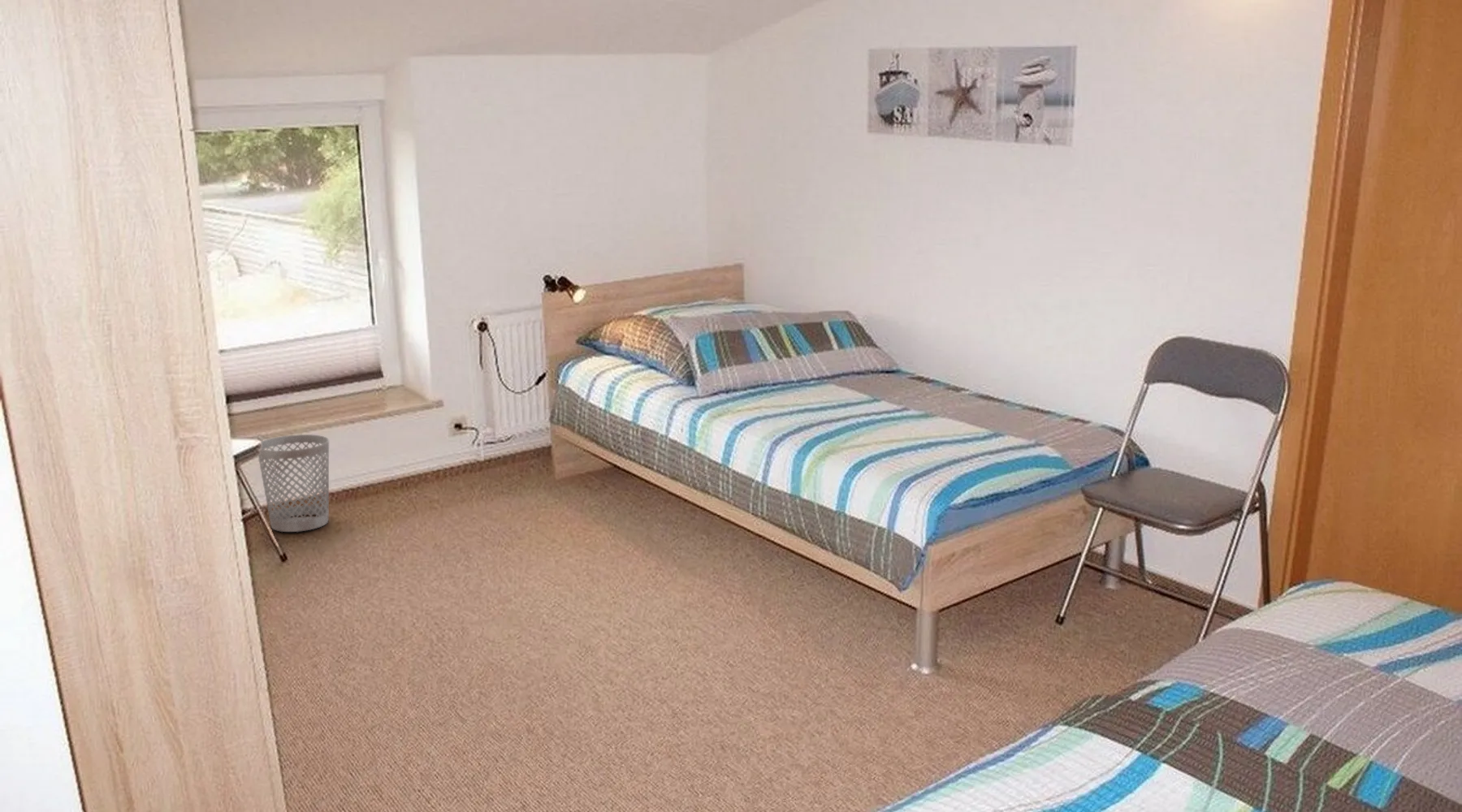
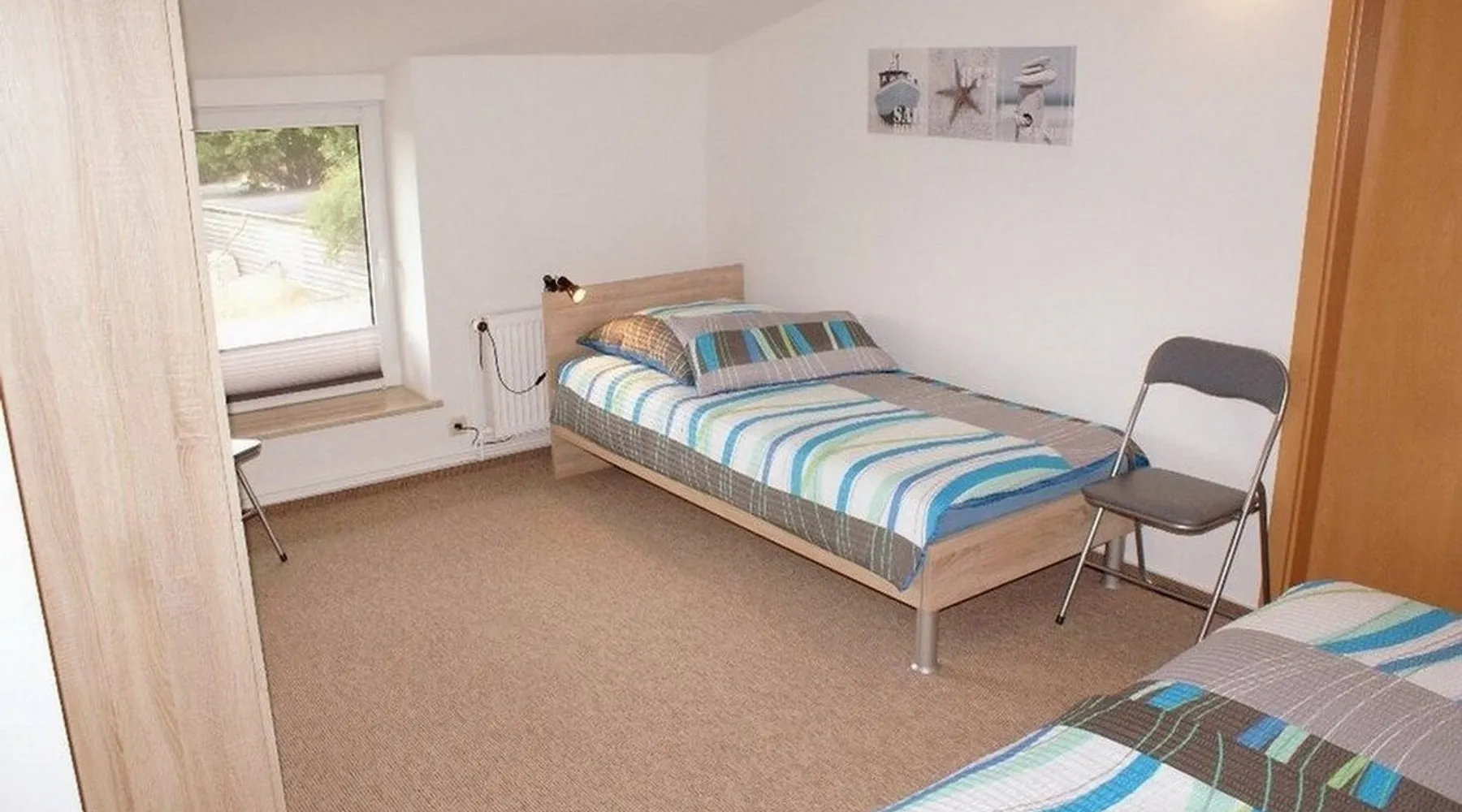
- wastebasket [257,434,330,533]
